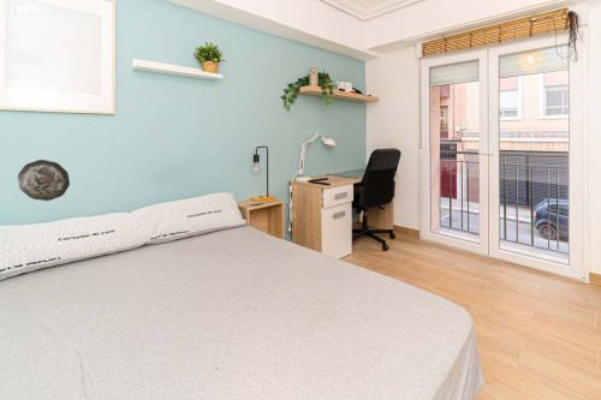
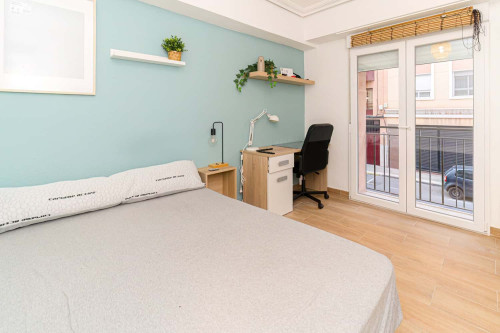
- decorative plate [17,159,71,202]
